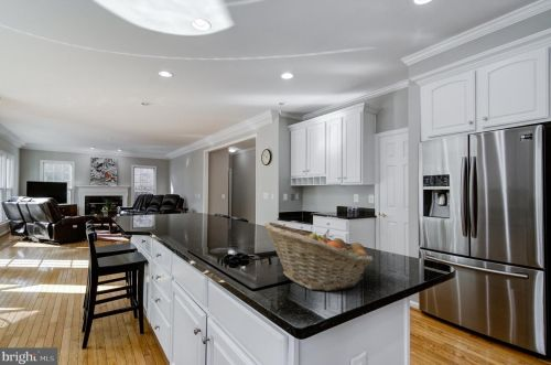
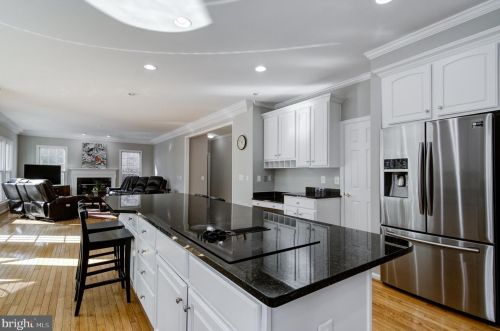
- fruit basket [263,221,375,292]
